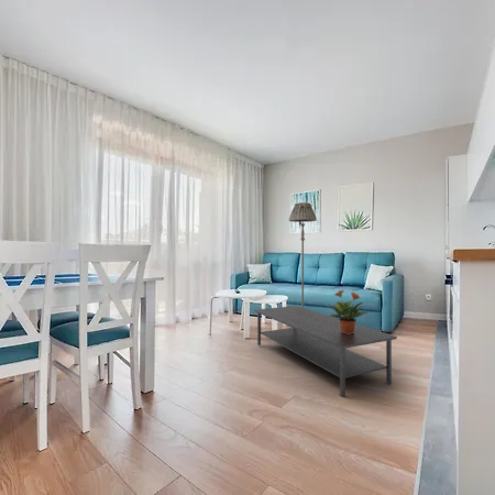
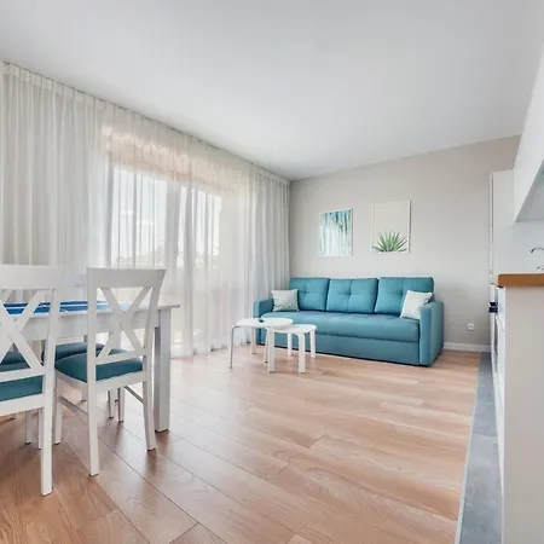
- floor lamp [288,201,318,308]
- coffee table [253,305,398,398]
- potted plant [327,288,369,334]
